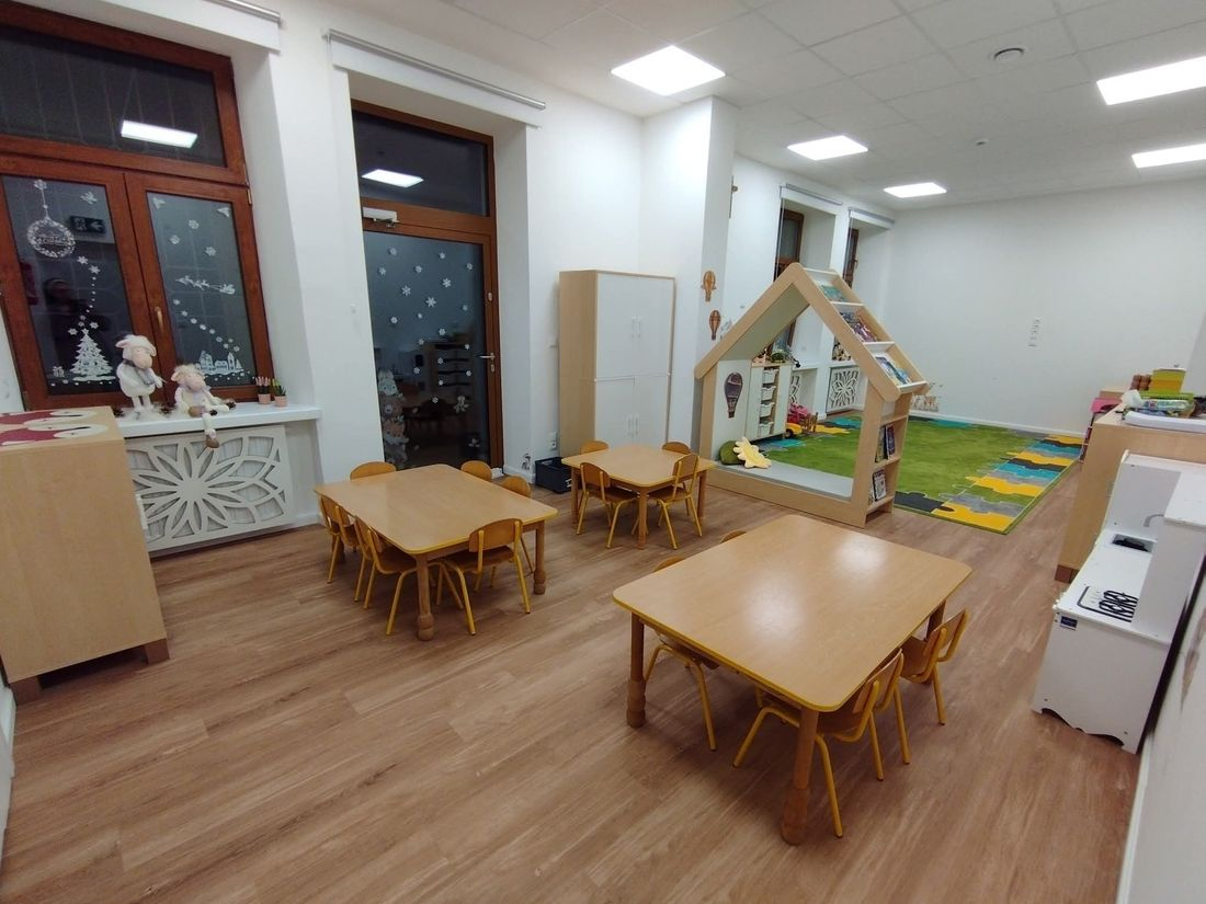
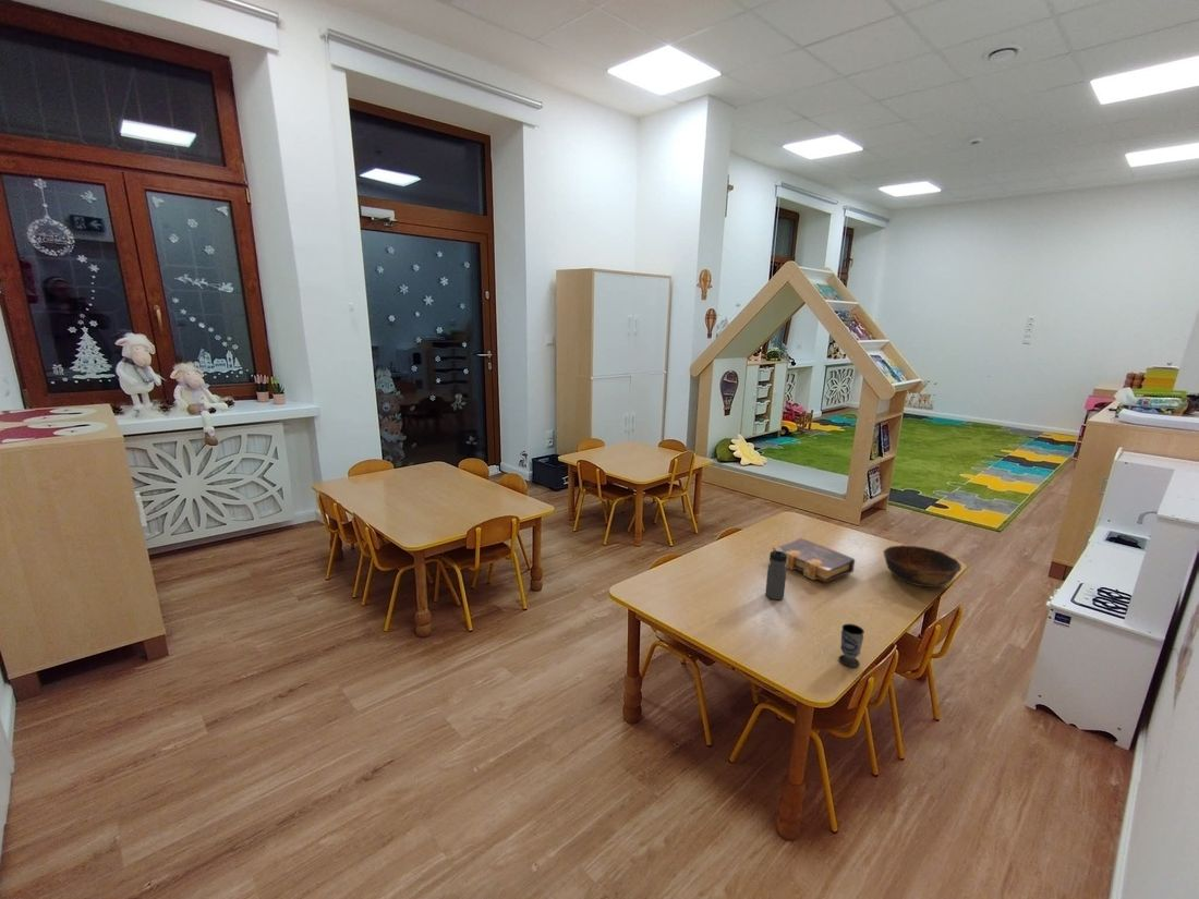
+ water bottle [764,549,788,600]
+ bowl [883,544,962,588]
+ cup [838,623,865,668]
+ book [772,537,856,583]
